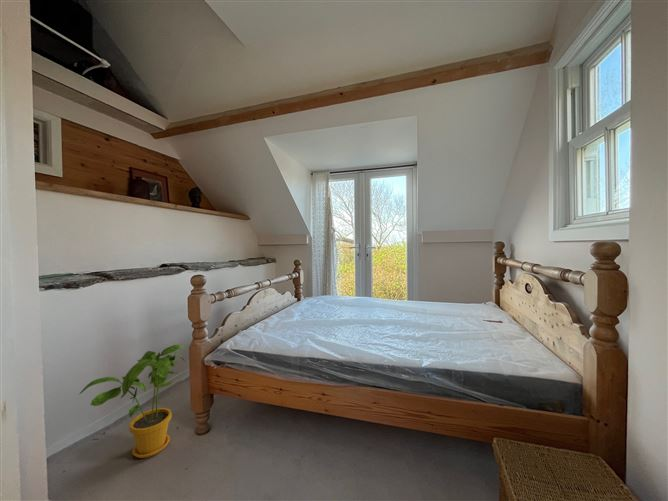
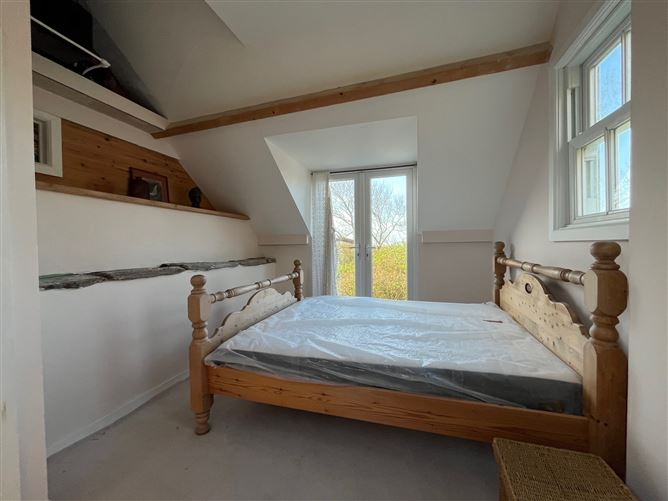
- house plant [79,343,187,459]
